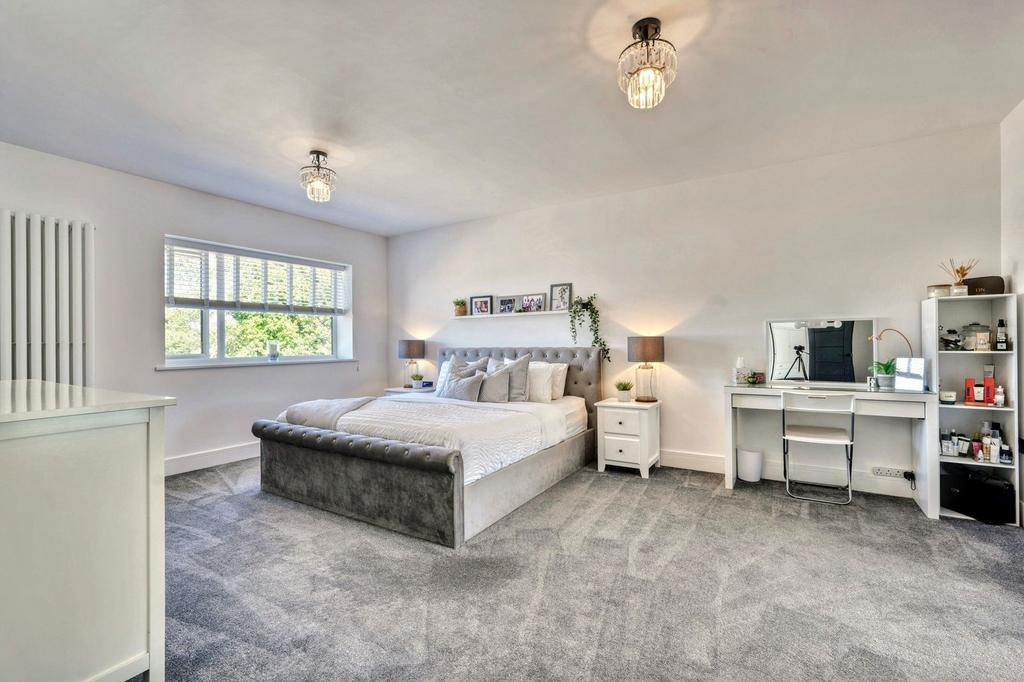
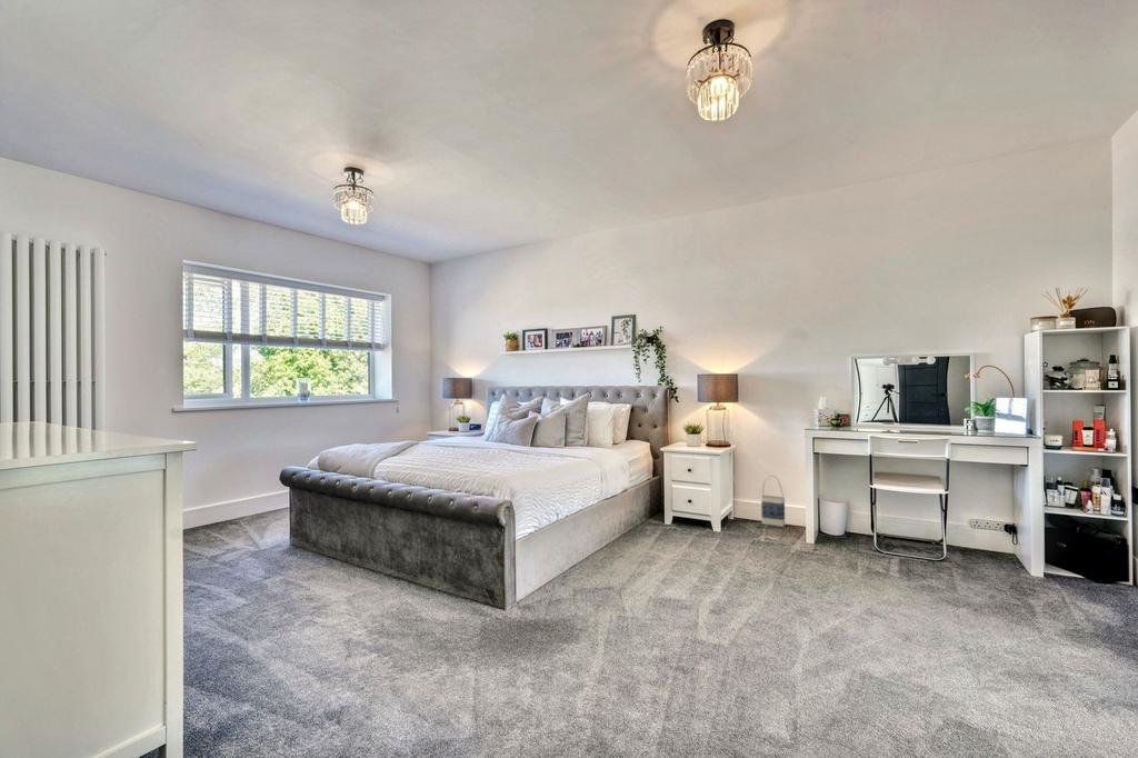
+ bag [760,475,786,528]
